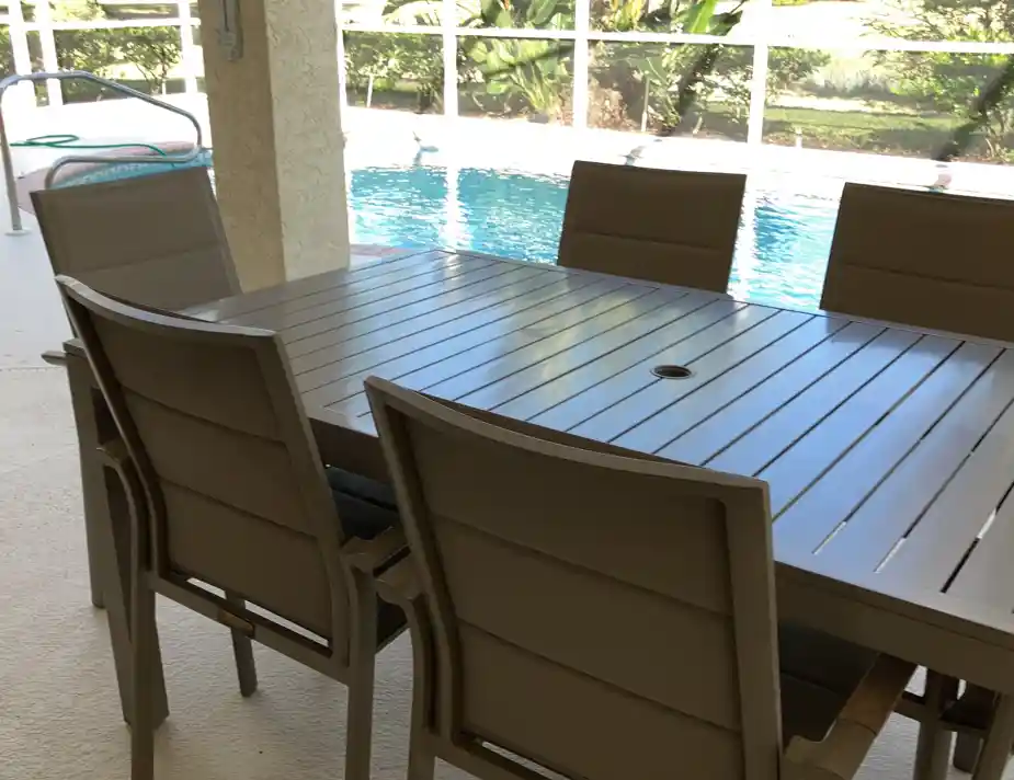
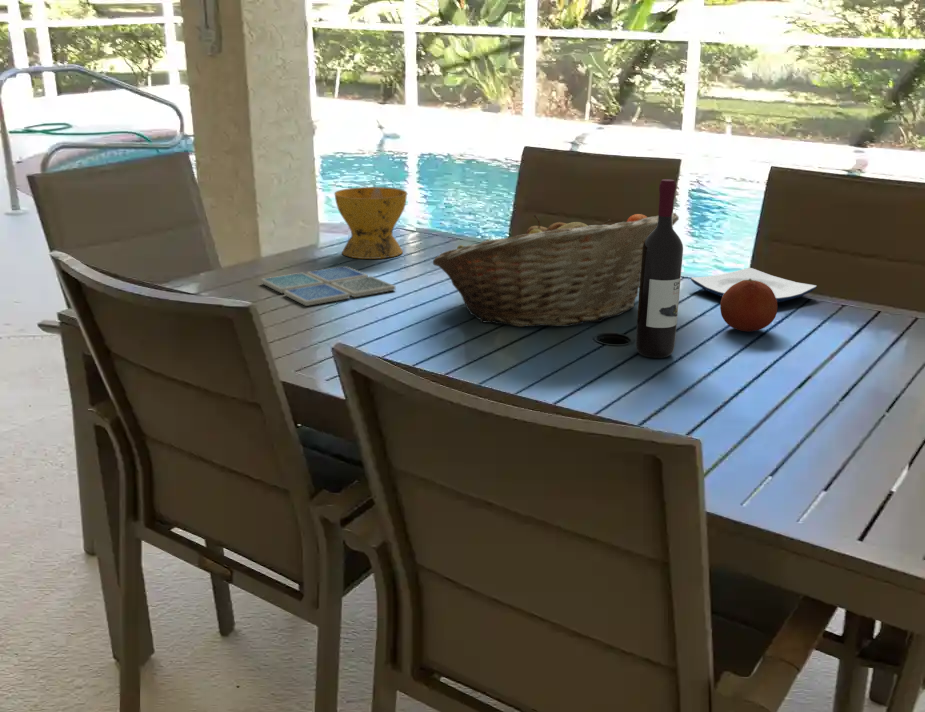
+ drink coaster [260,265,396,307]
+ fruit basket [432,212,680,328]
+ fruit [719,279,778,333]
+ wine bottle [635,178,684,359]
+ bowl [333,186,408,260]
+ plate [690,267,817,303]
